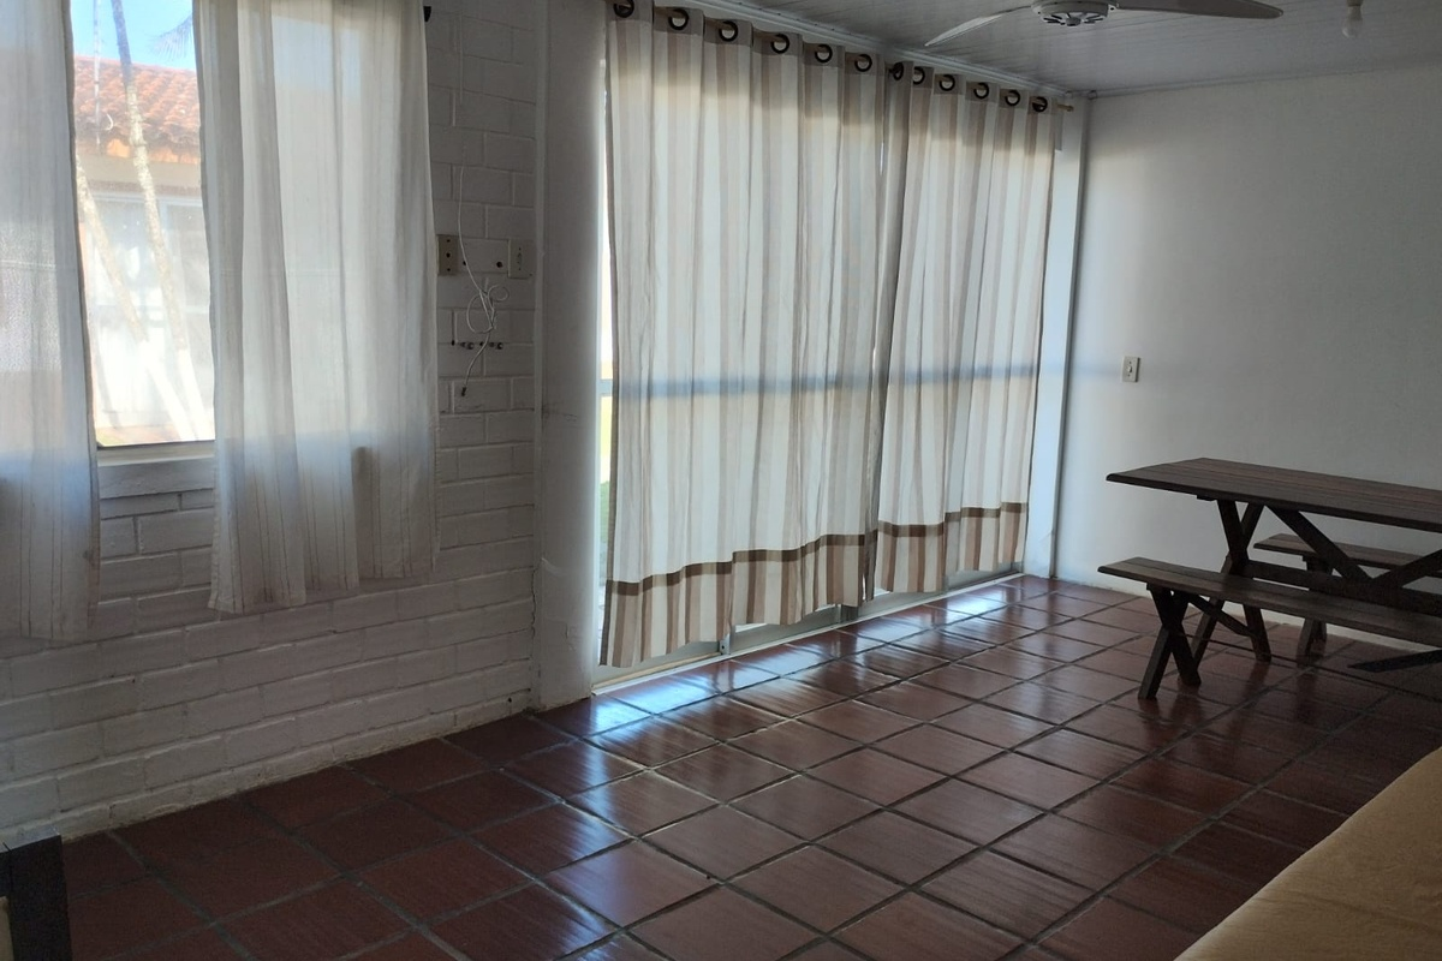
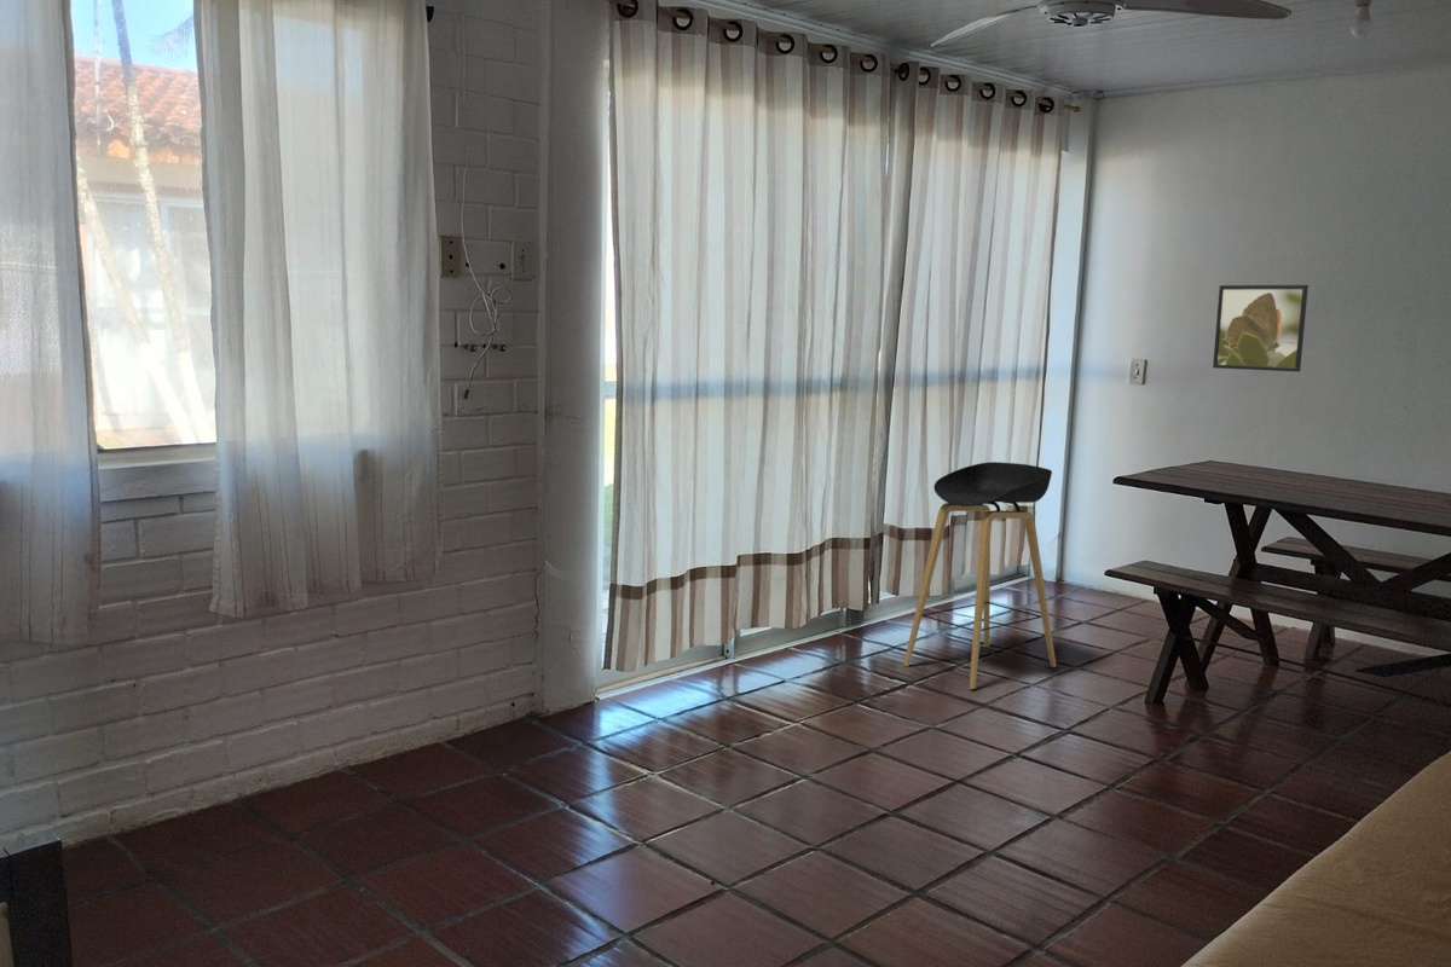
+ stool [902,461,1057,690]
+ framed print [1212,284,1310,372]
